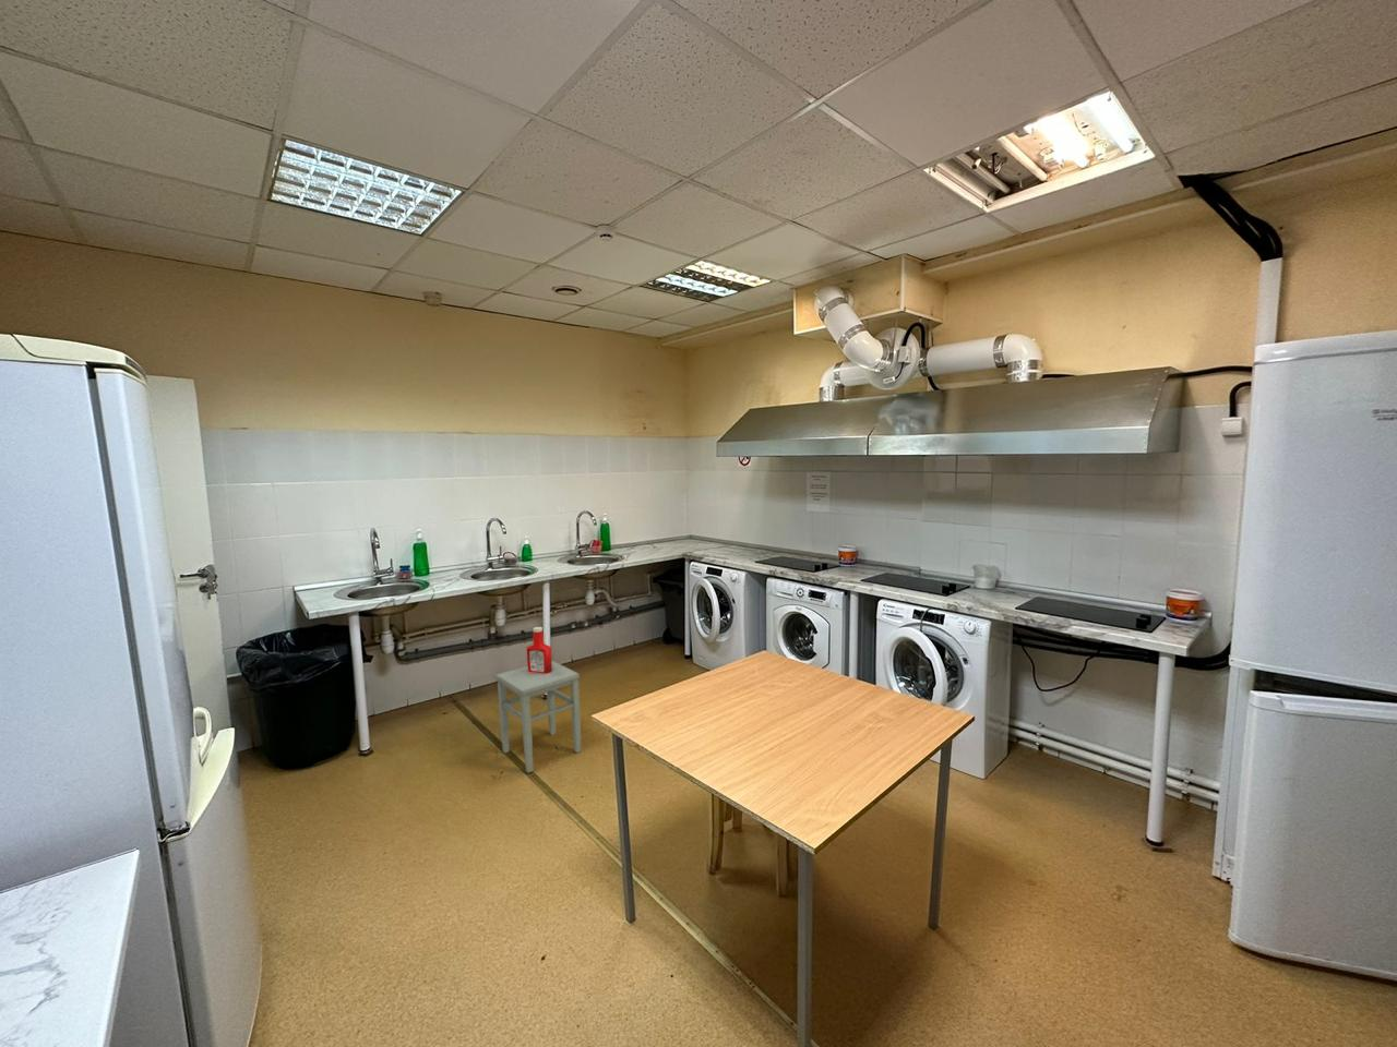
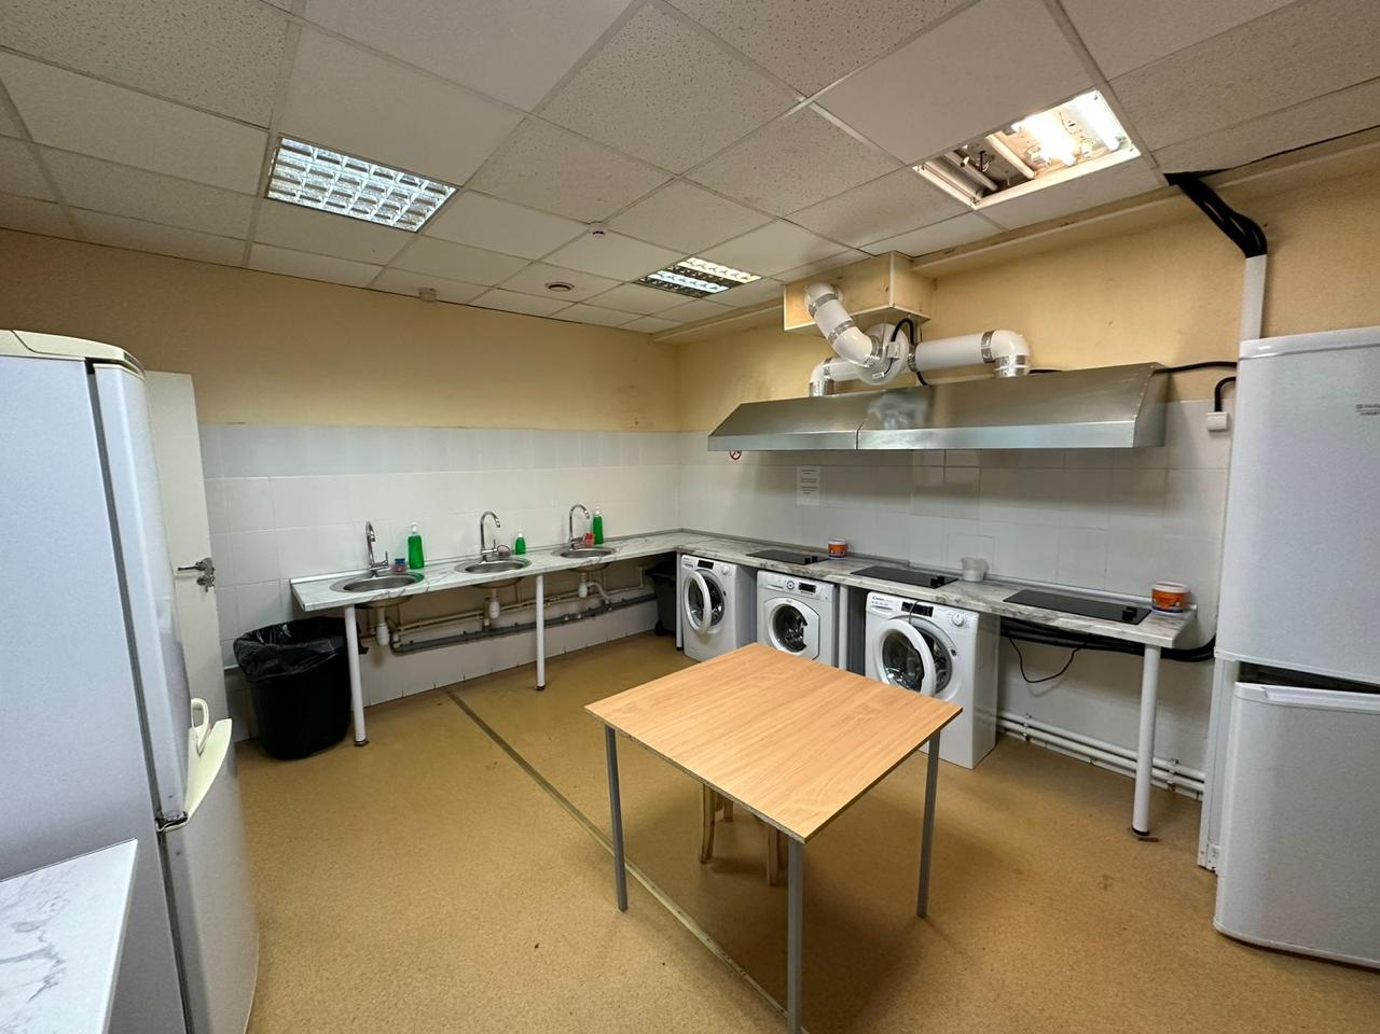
- soap bottle [525,626,553,674]
- stool [494,660,582,774]
